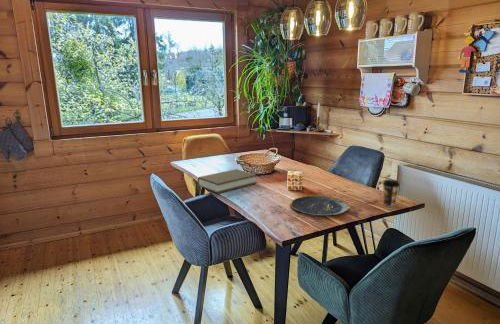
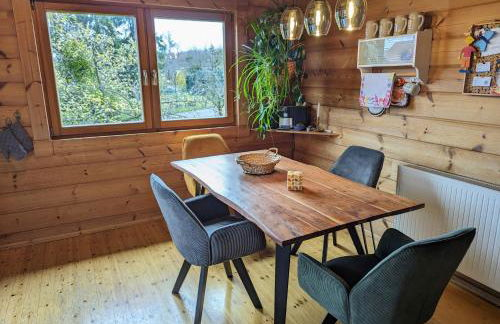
- coffee cup [382,178,401,208]
- book [197,168,257,194]
- plate [289,195,351,217]
